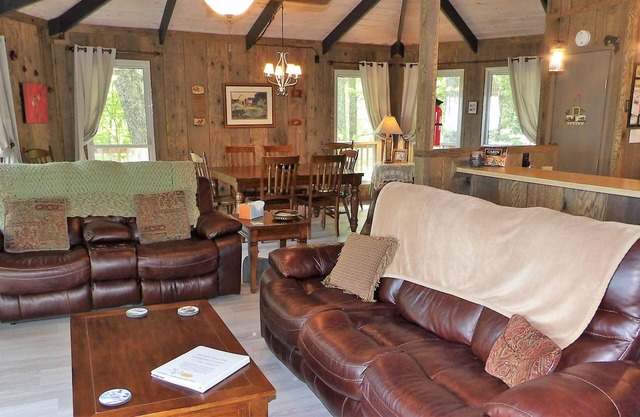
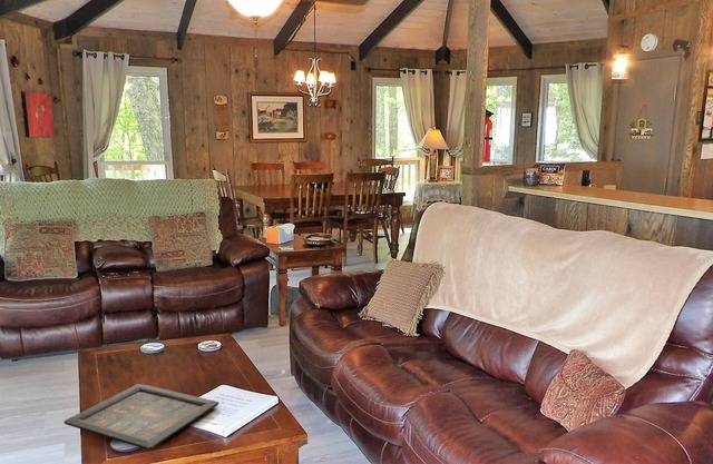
+ icon panel [62,383,219,451]
